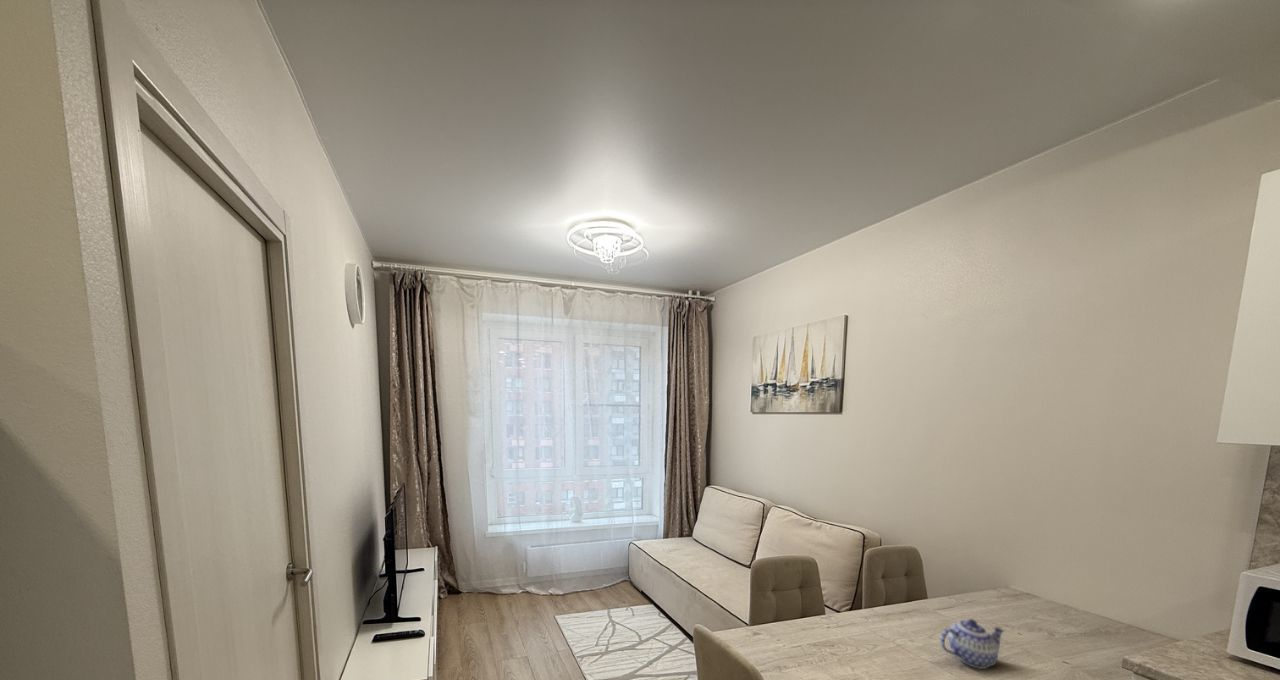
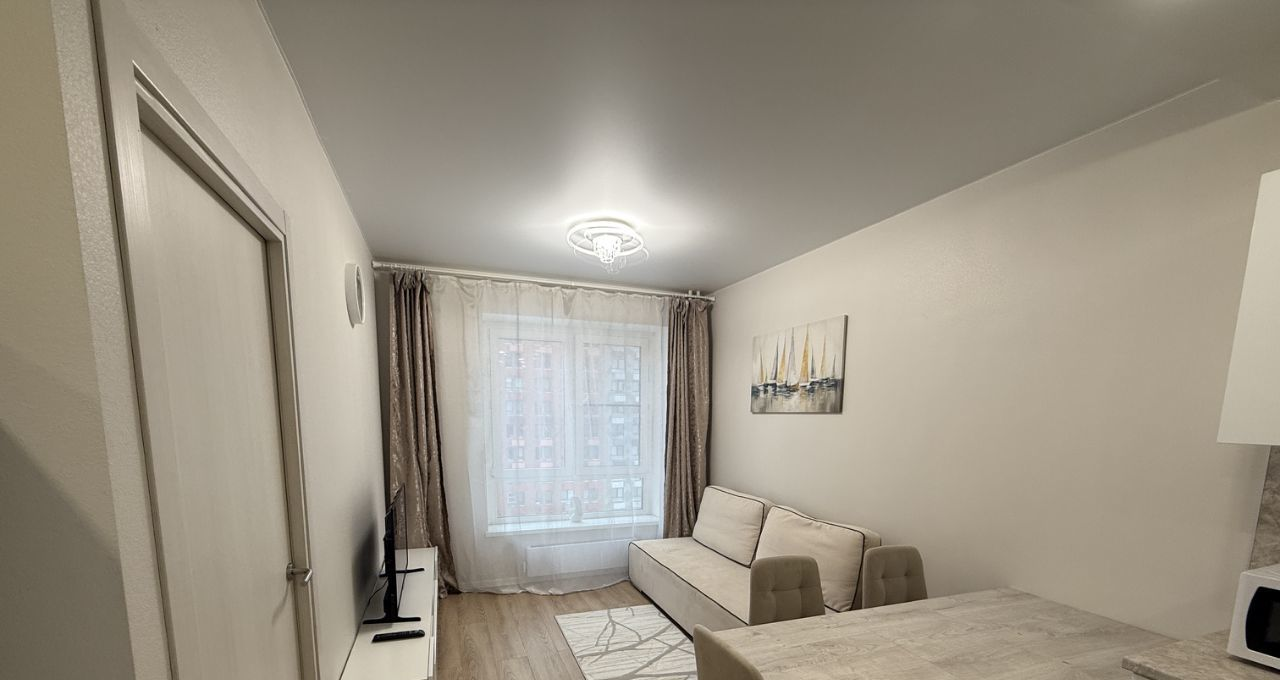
- teapot [939,618,1006,670]
